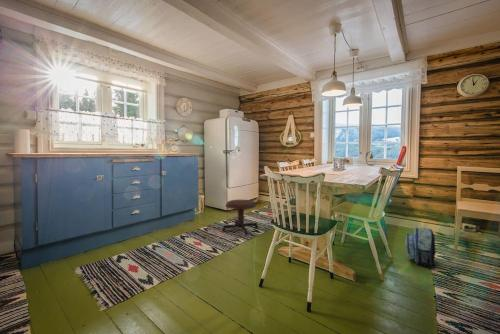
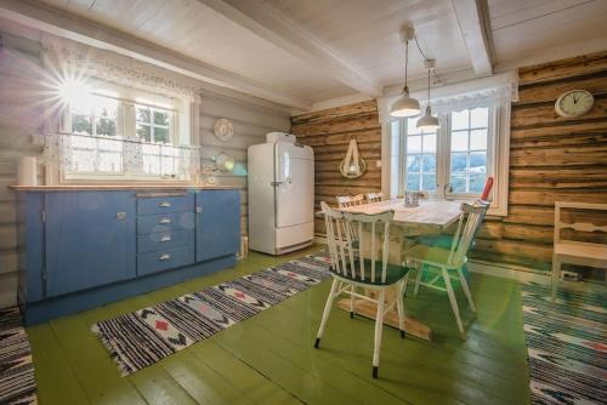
- stool [221,199,259,236]
- backpack [405,226,437,270]
